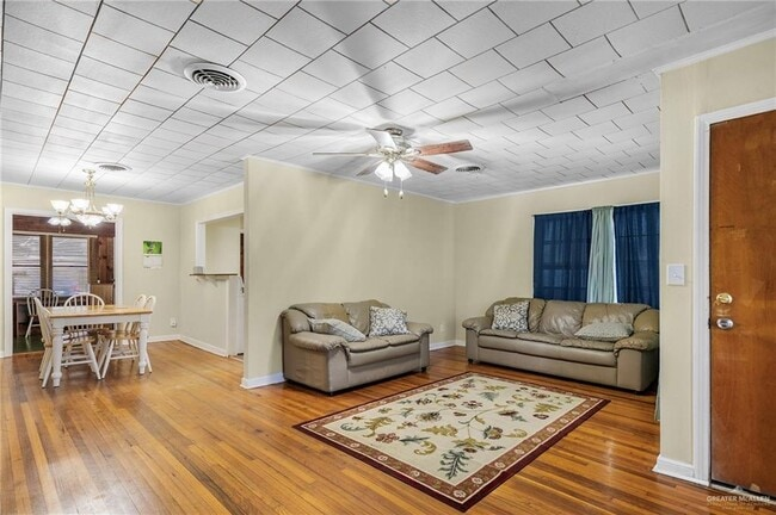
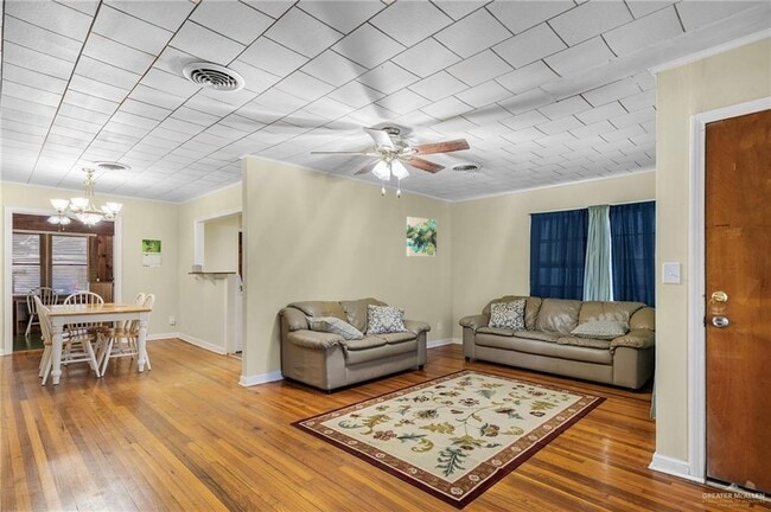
+ wall art [406,216,438,257]
